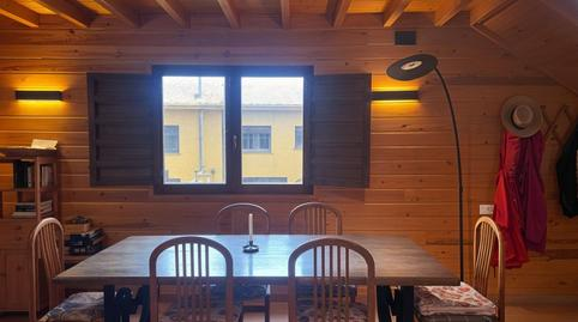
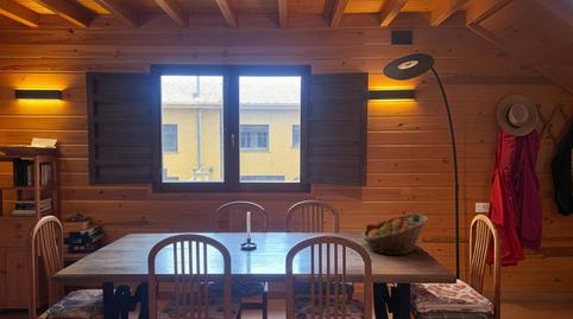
+ fruit basket [361,212,429,256]
